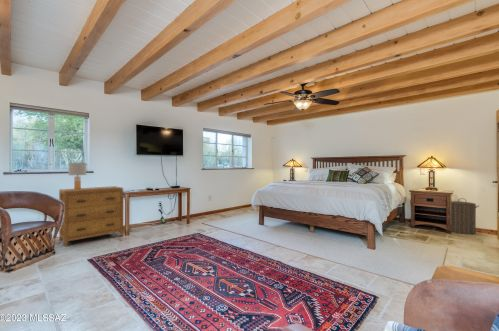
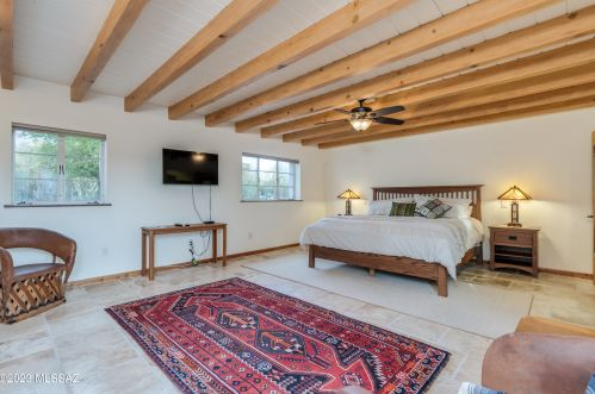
- lamp [68,162,87,190]
- laundry hamper [450,197,480,235]
- dresser [58,185,124,248]
